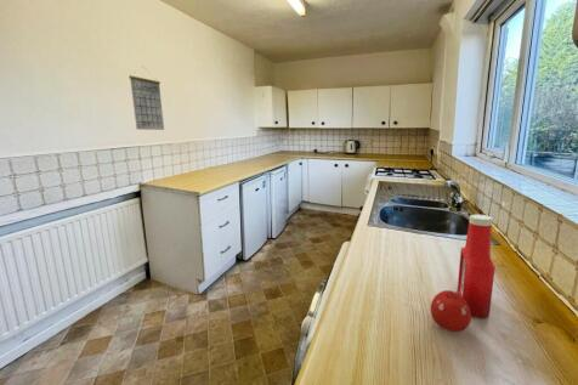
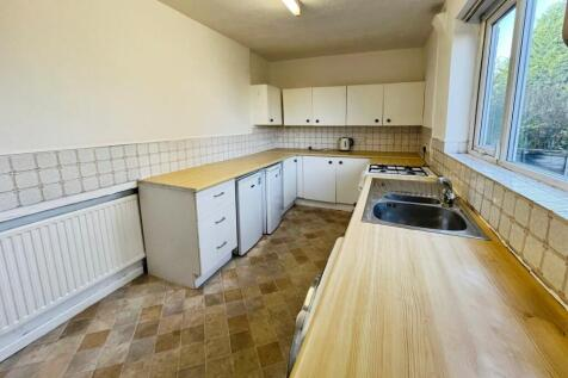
- fruit [430,289,472,333]
- calendar [127,66,165,131]
- soap bottle [457,214,497,319]
